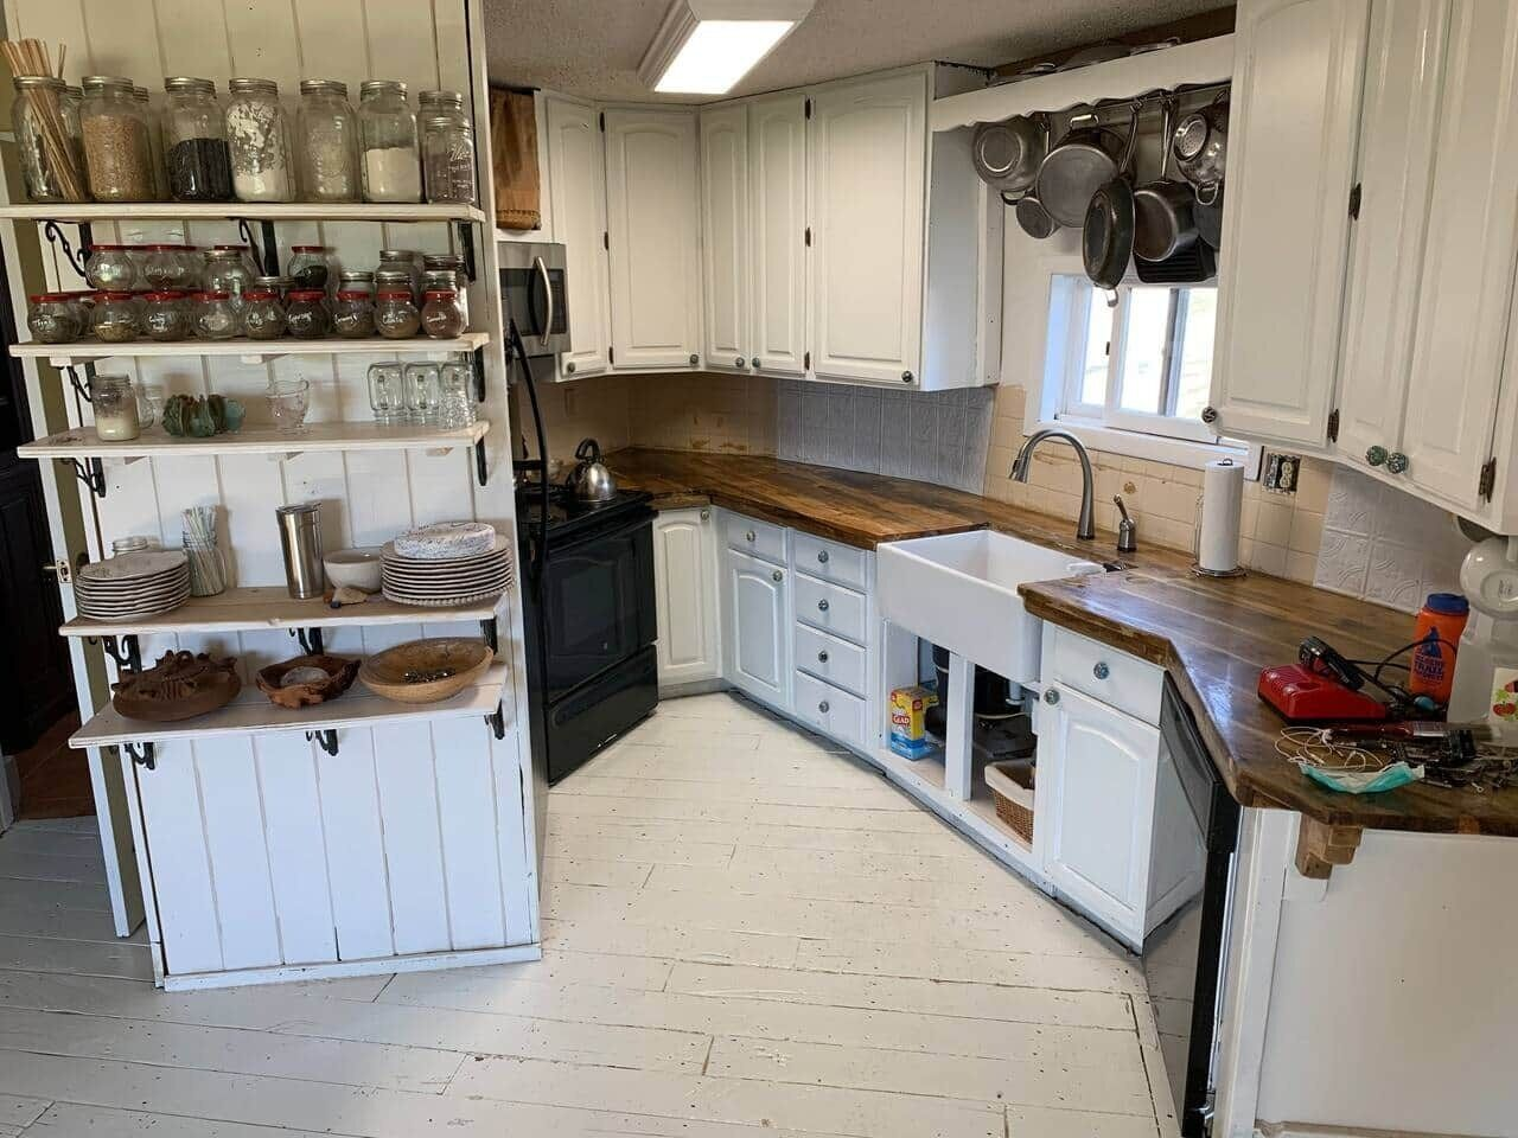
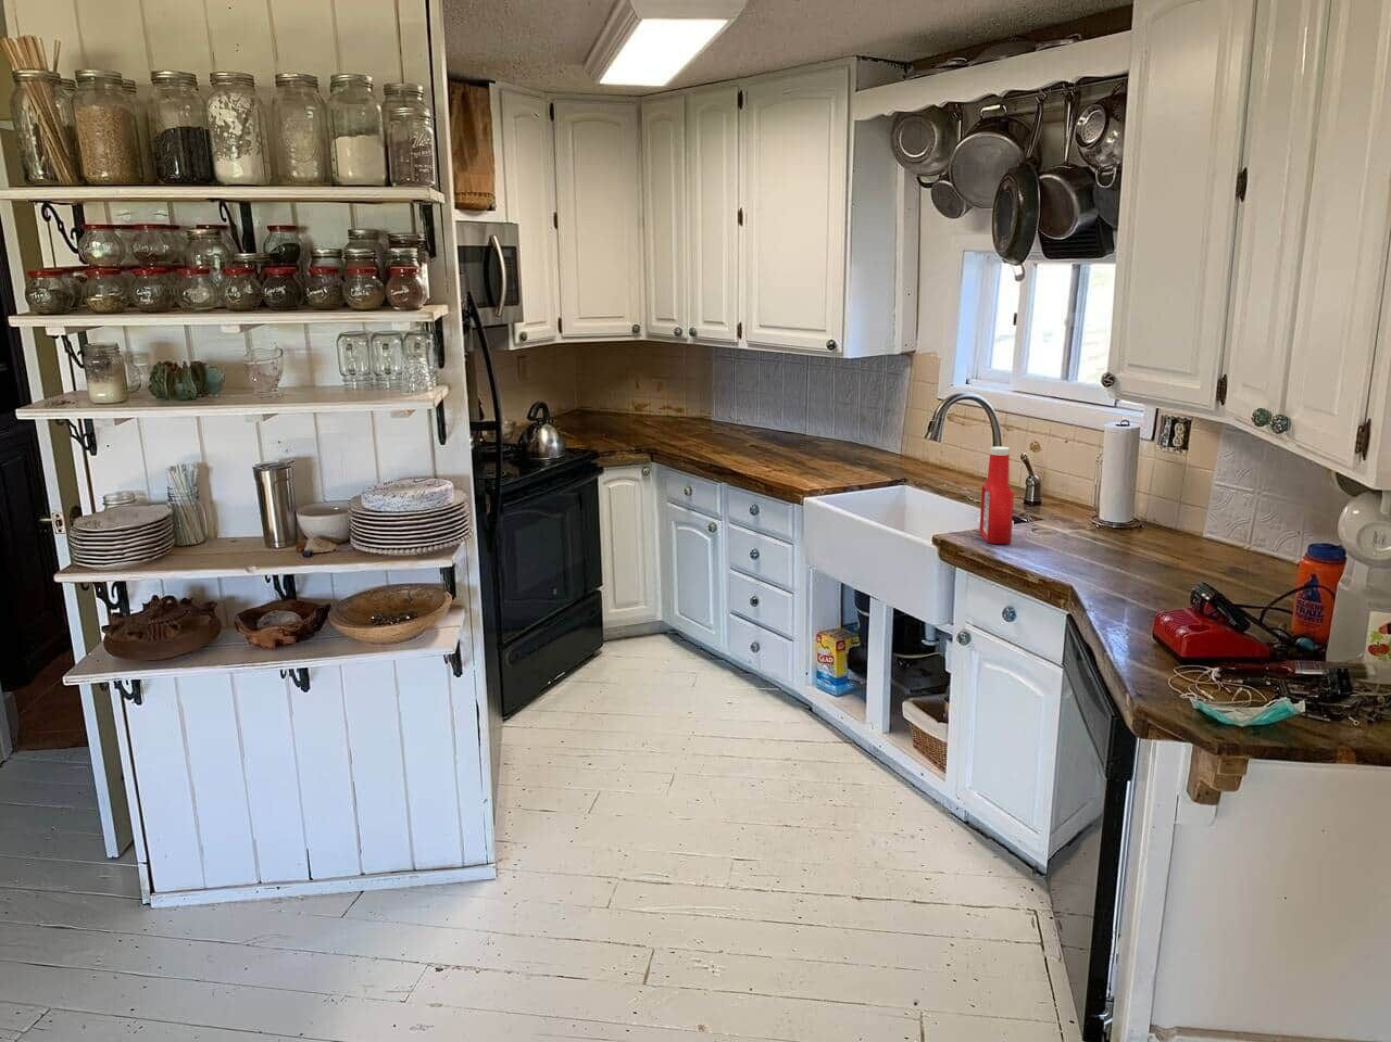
+ soap bottle [978,447,1015,545]
